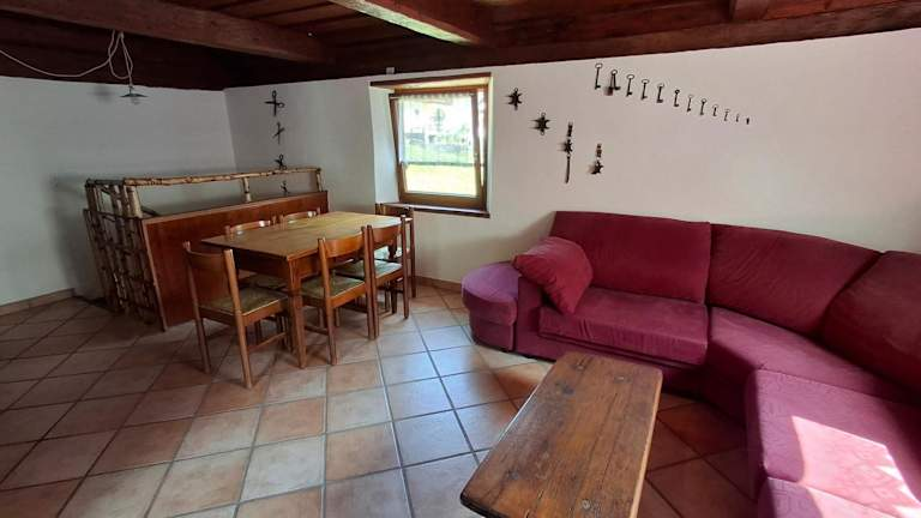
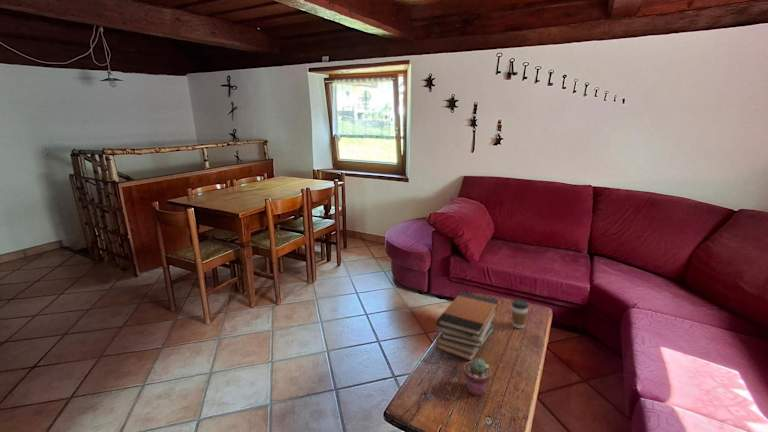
+ potted succulent [463,357,492,397]
+ book stack [434,291,500,361]
+ coffee cup [510,298,530,329]
